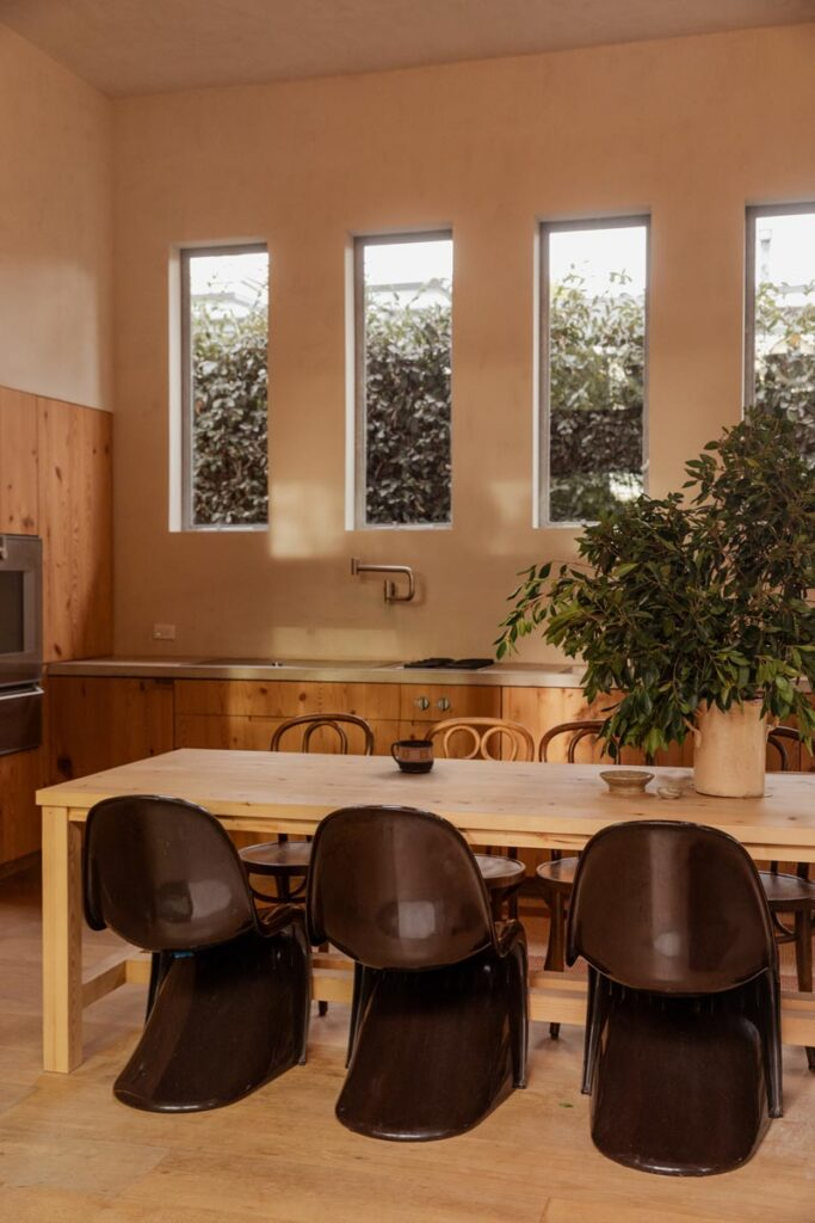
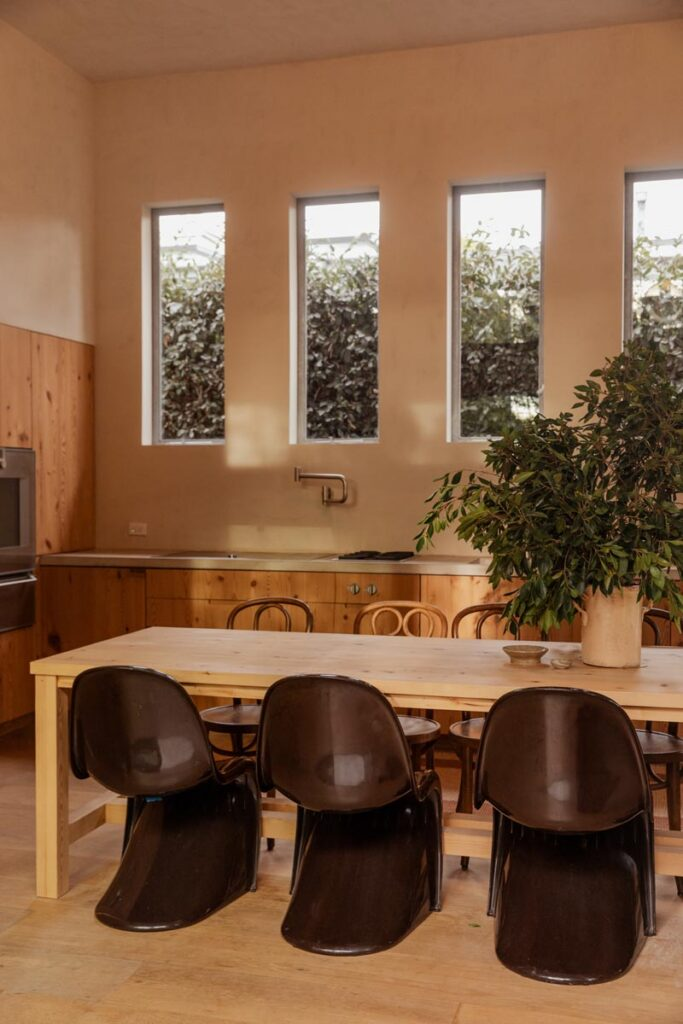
- cup [389,738,436,774]
